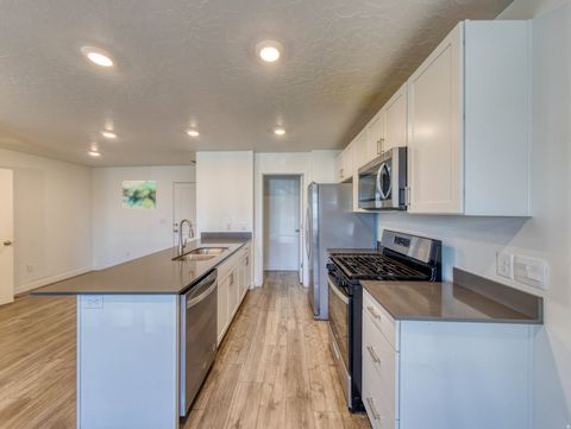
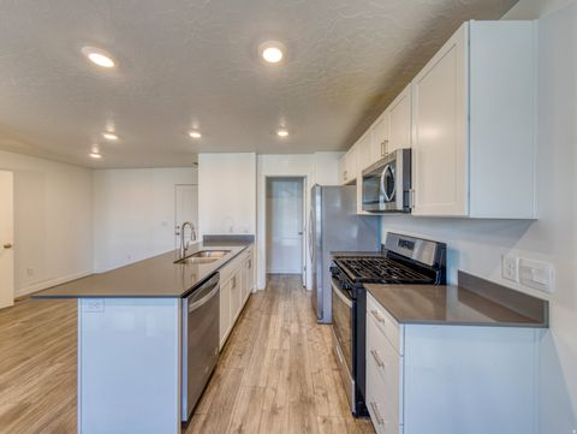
- wall art [123,181,157,210]
